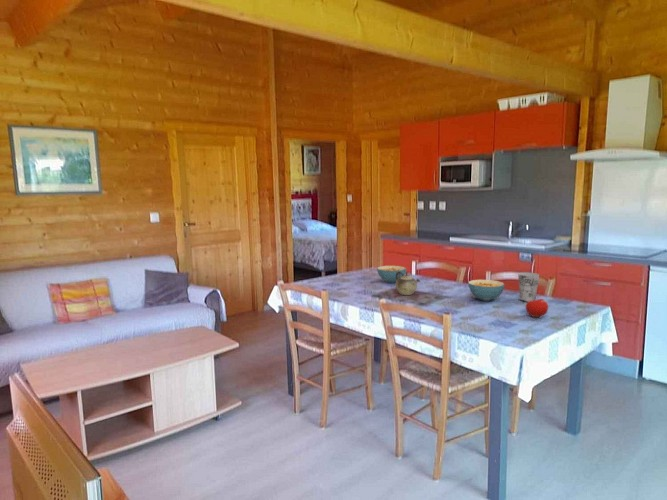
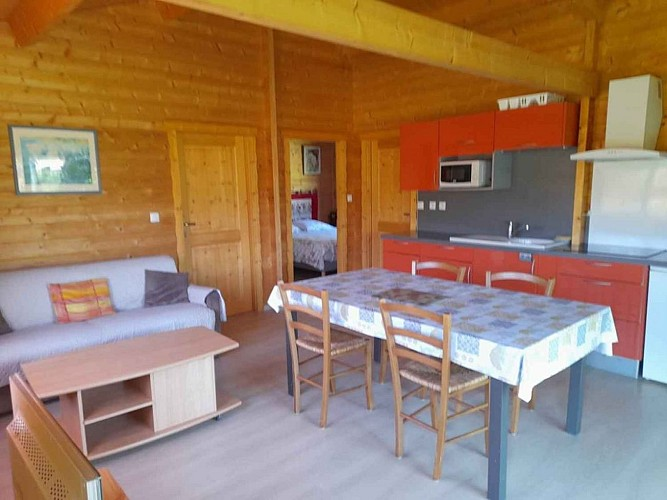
- teapot [395,271,421,296]
- cereal bowl [467,279,506,302]
- fruit [525,296,549,318]
- cereal bowl [376,265,407,284]
- cup [517,271,540,303]
